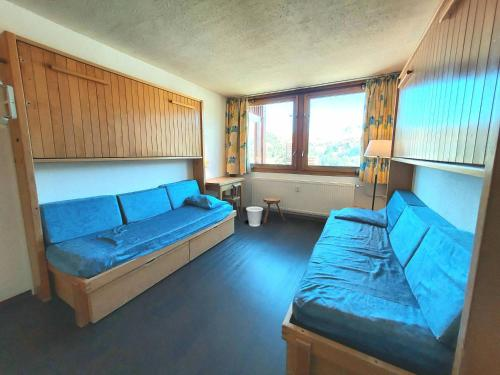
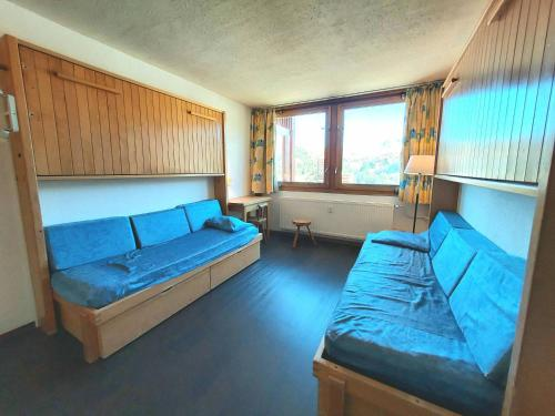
- wastebasket [245,206,264,227]
